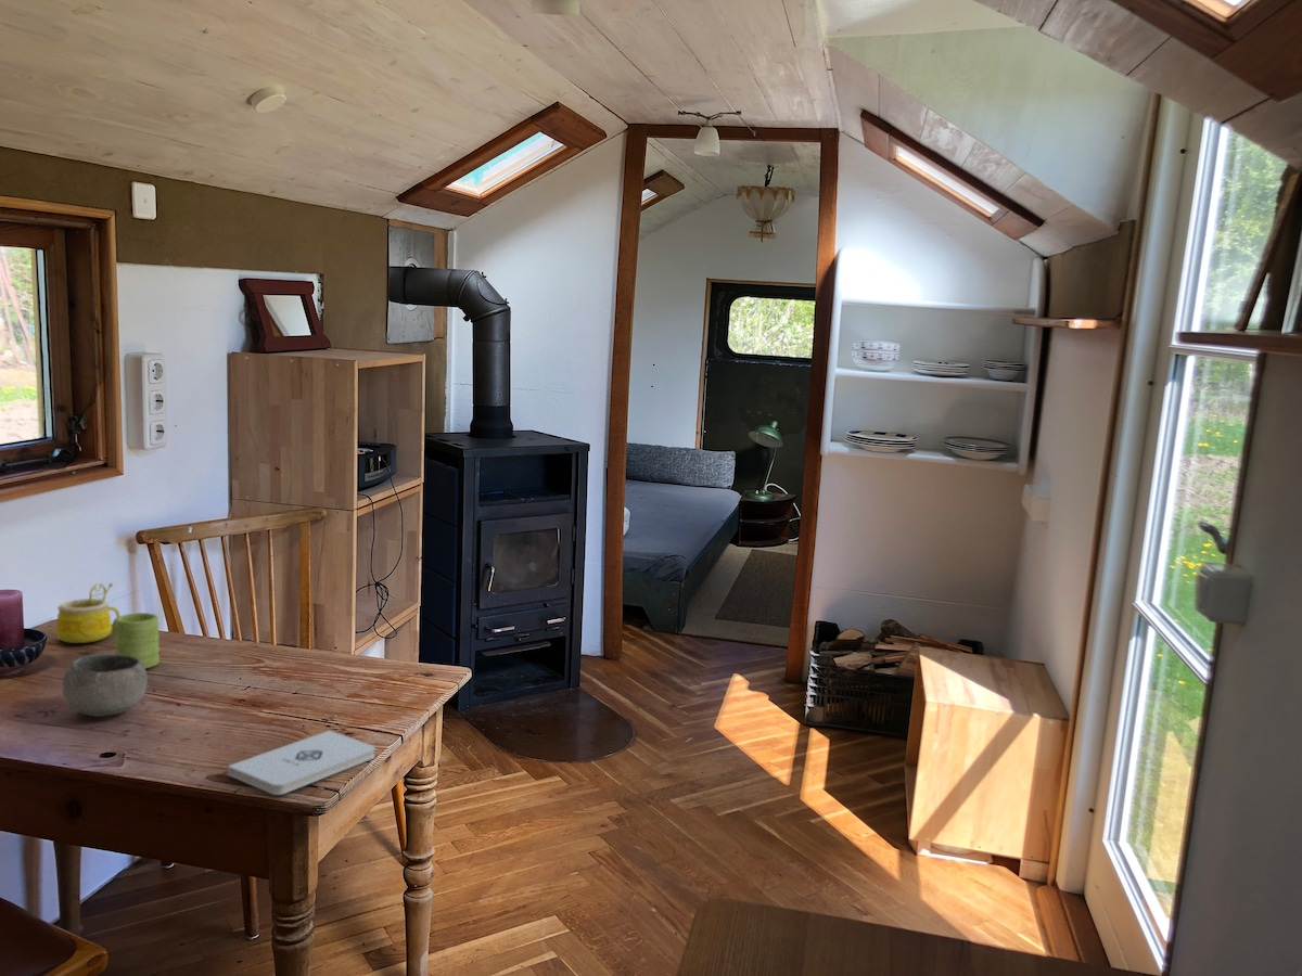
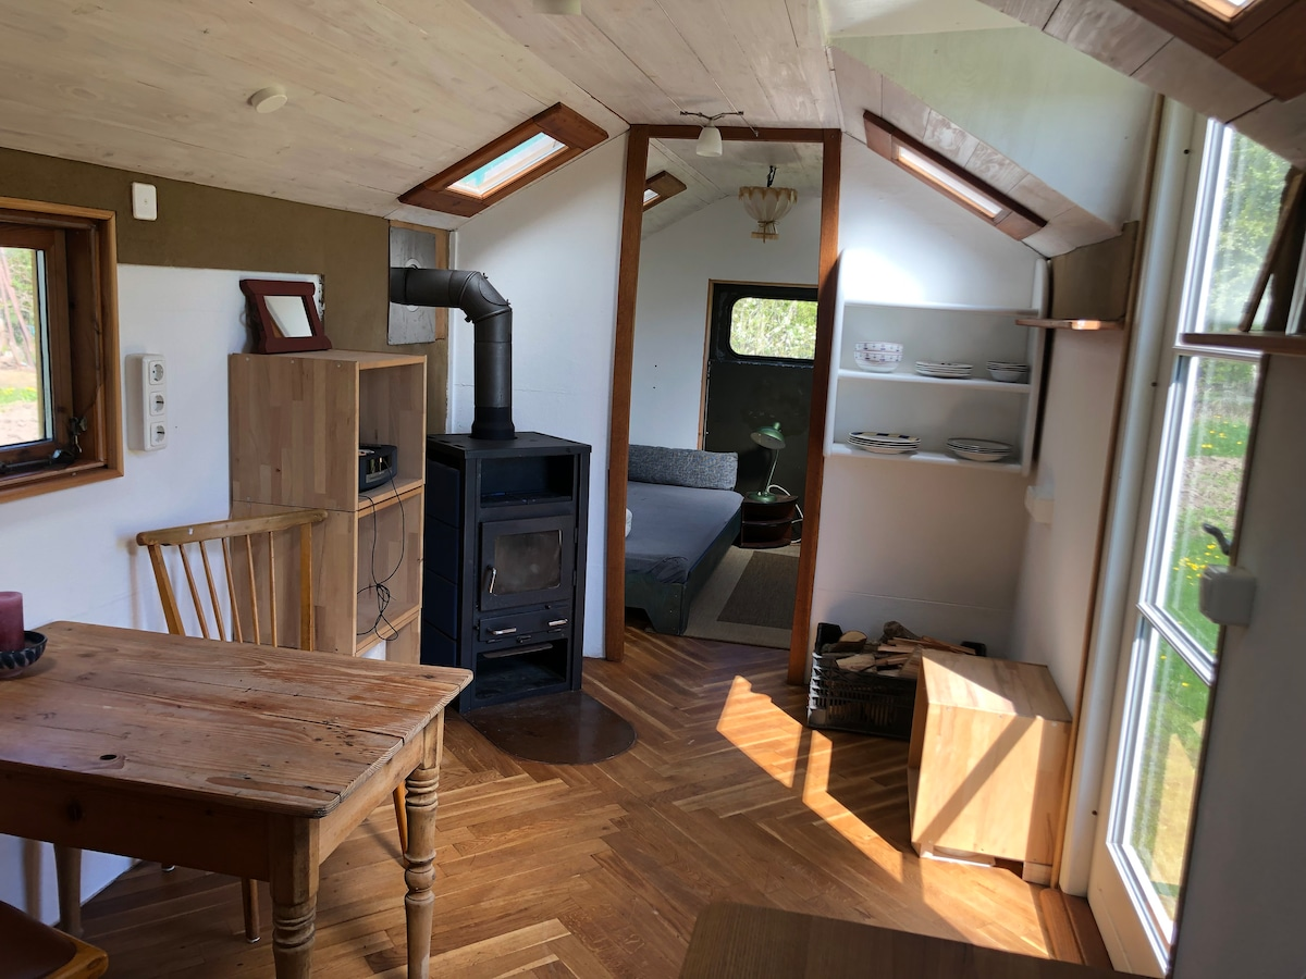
- notepad [227,730,375,796]
- bowl [62,653,149,718]
- mug [54,582,122,644]
- mug [111,612,161,669]
